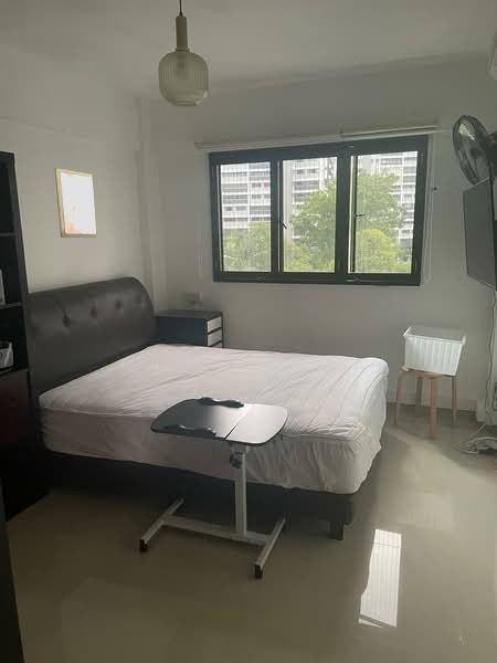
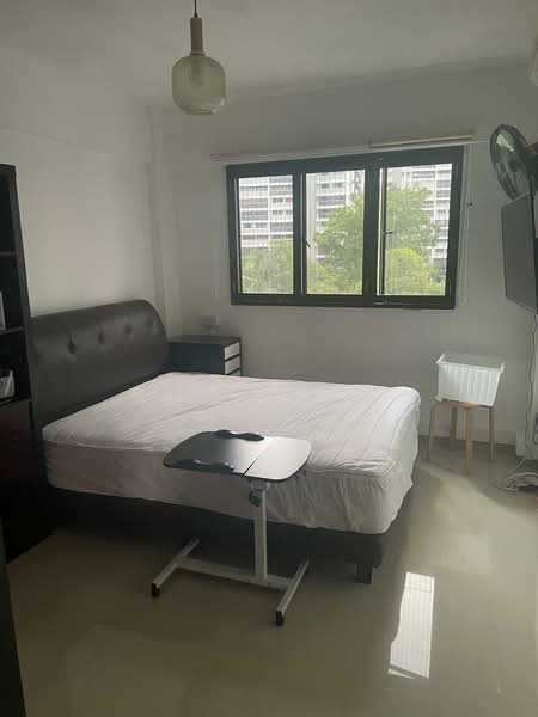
- wall art [54,167,98,239]
